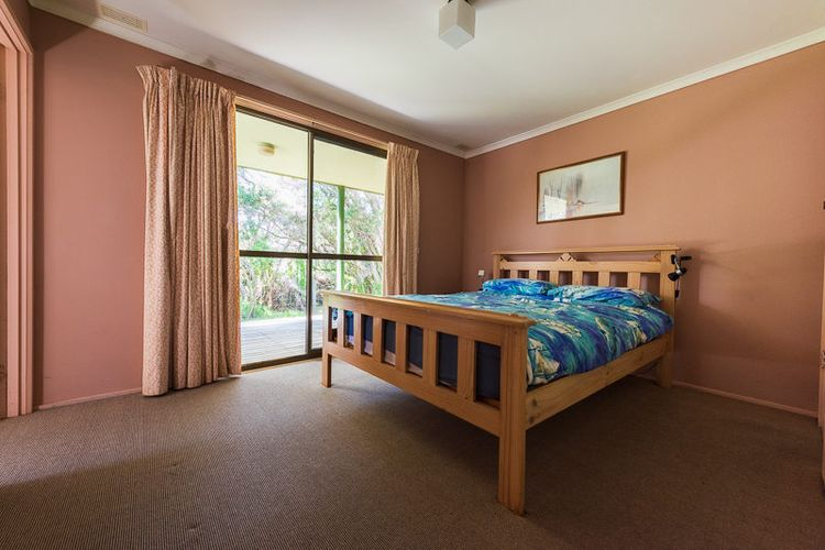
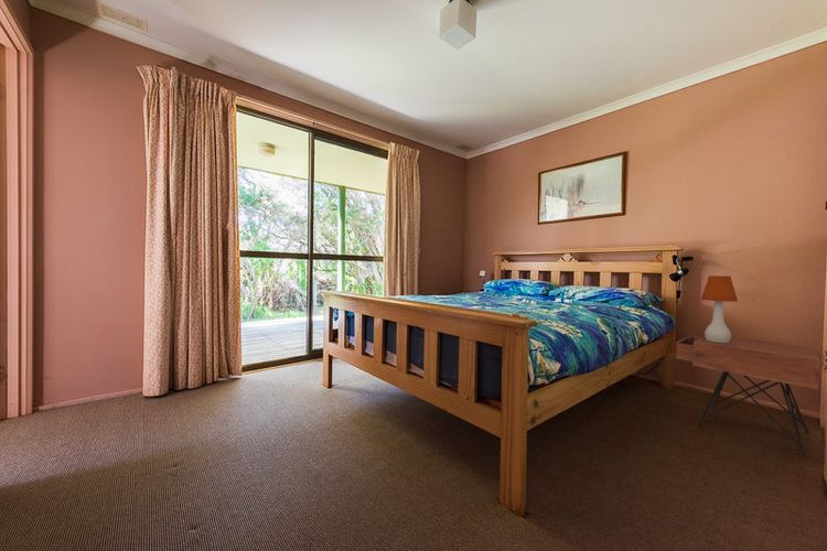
+ table lamp [700,274,739,343]
+ nightstand [675,334,821,460]
